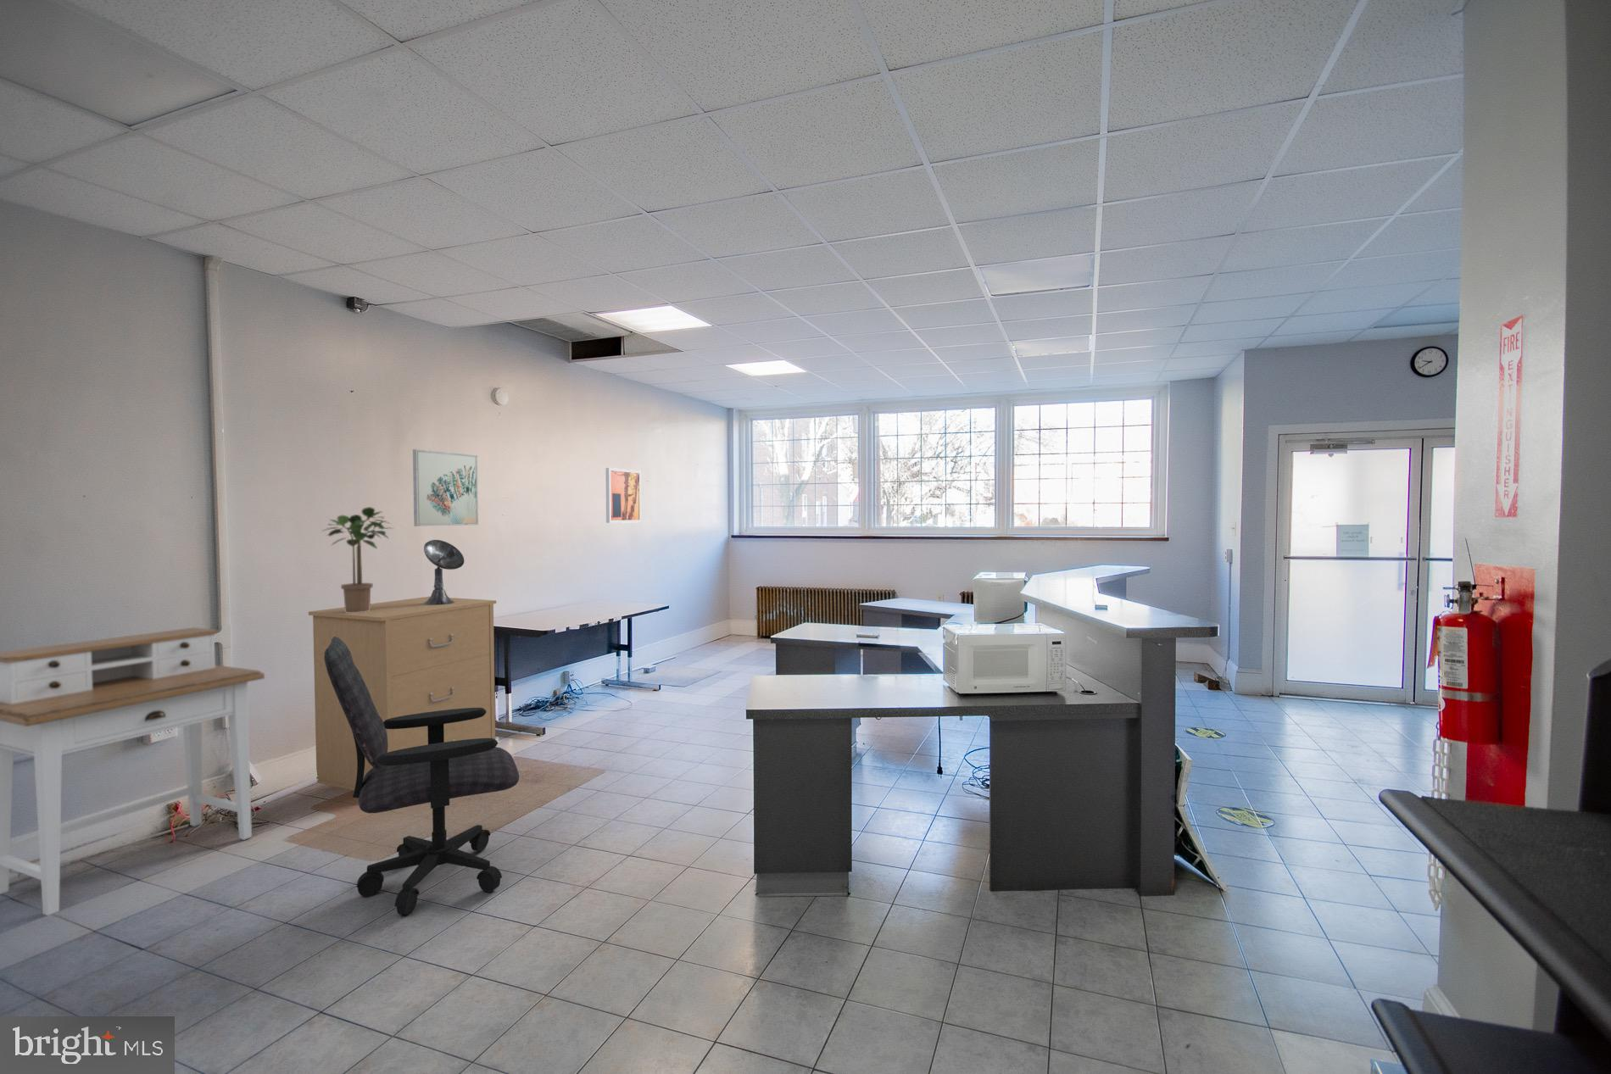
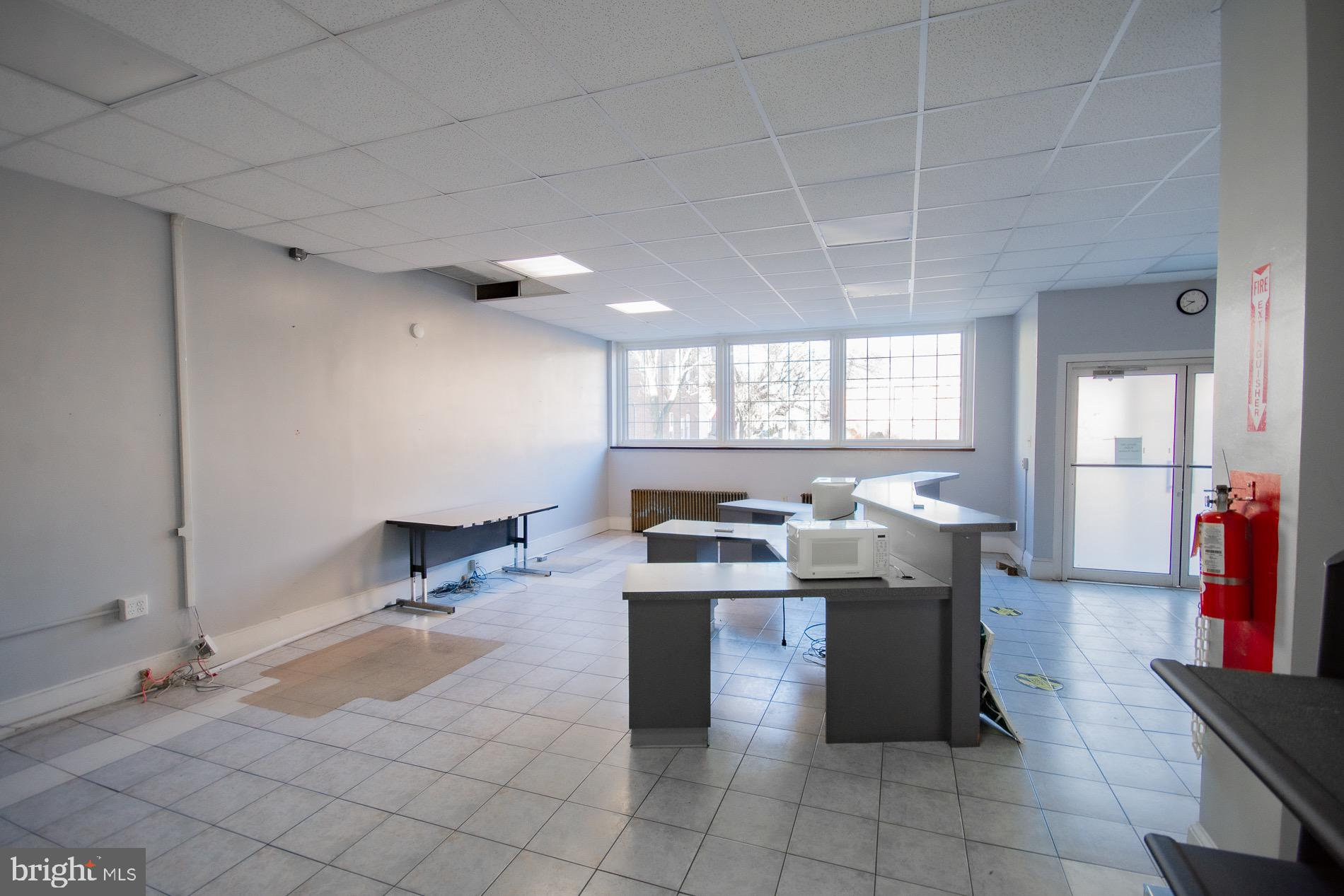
- satellite dish [423,539,465,605]
- wall art [604,467,641,524]
- desk [0,627,265,916]
- potted plant [320,506,394,613]
- wall art [412,448,479,527]
- office chair [324,636,520,916]
- filing cabinet [308,596,497,792]
